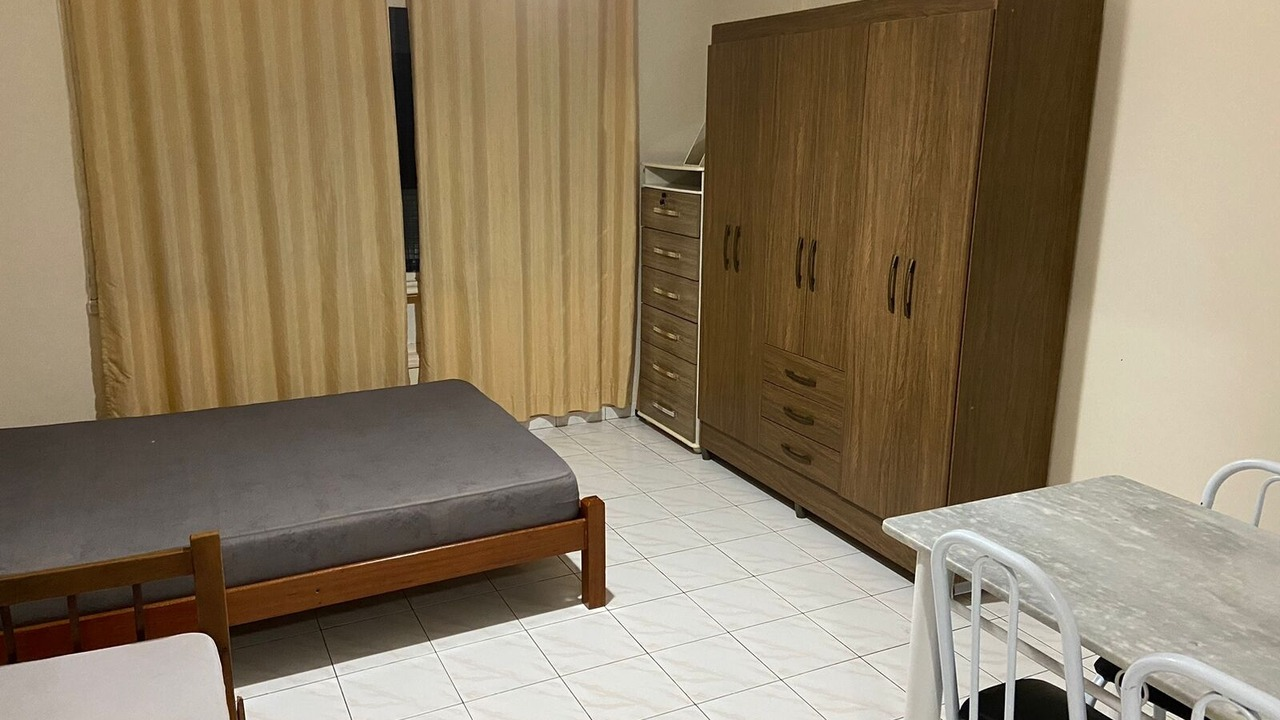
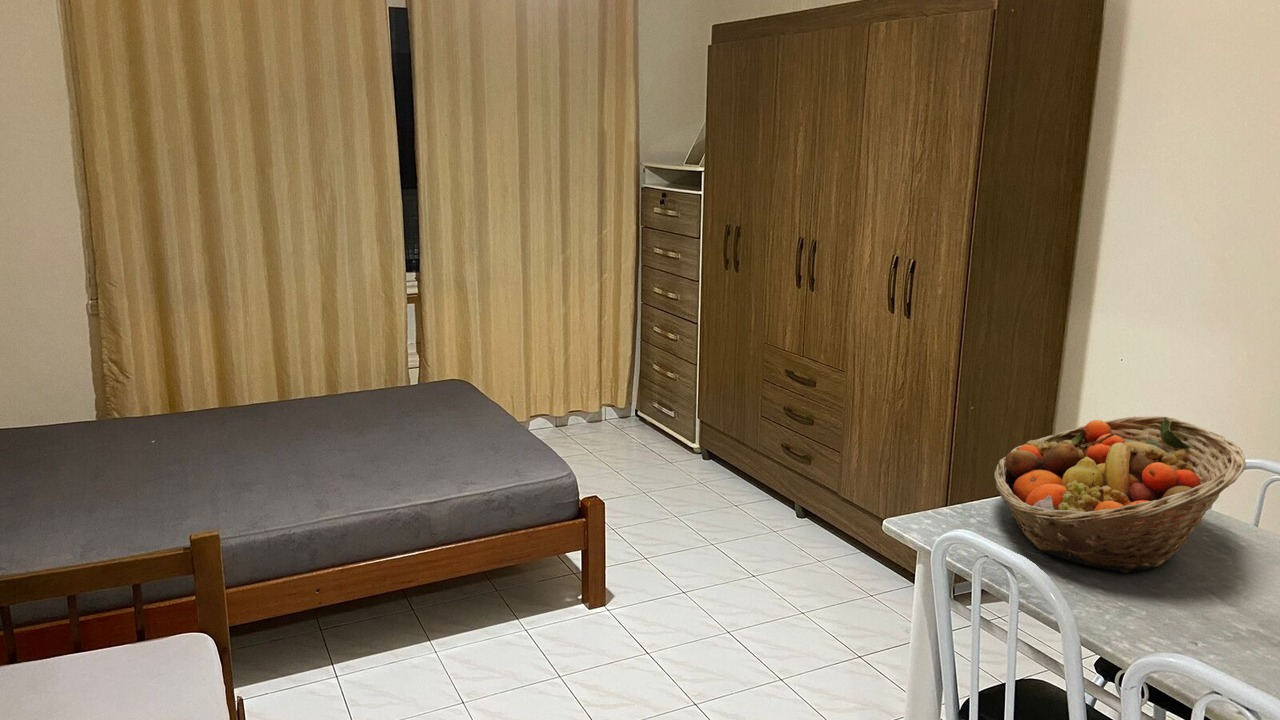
+ fruit basket [993,415,1247,574]
